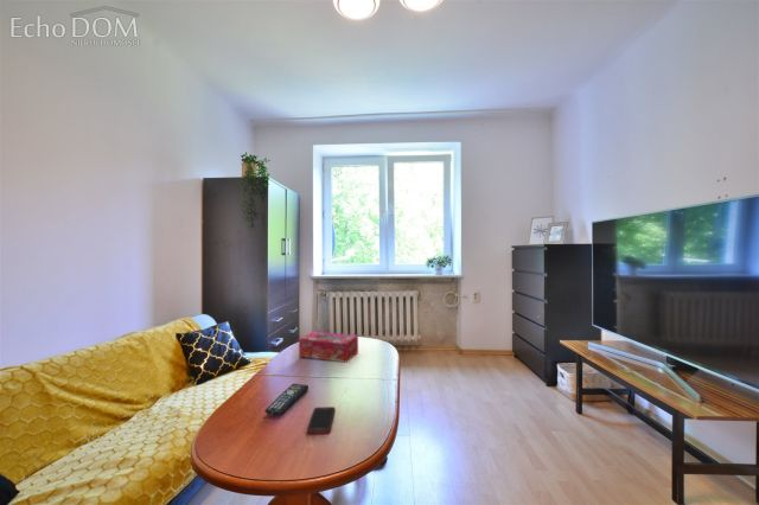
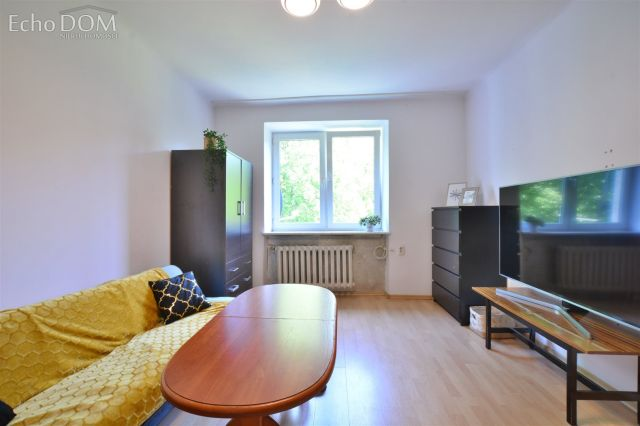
- remote control [263,383,310,416]
- tissue box [298,330,359,364]
- cell phone [306,405,337,435]
